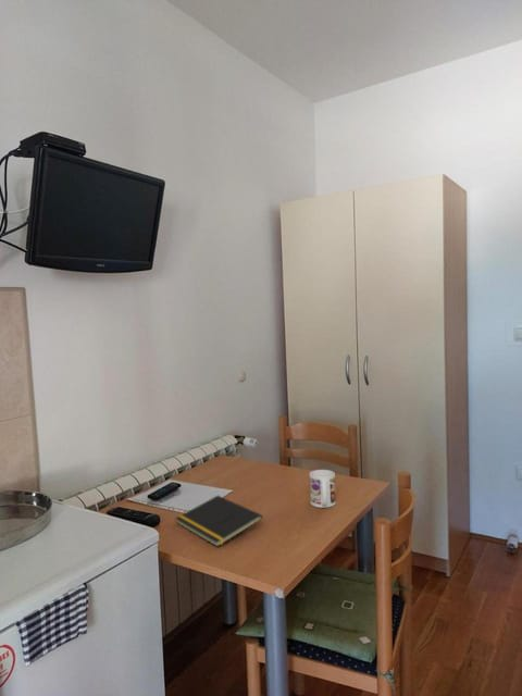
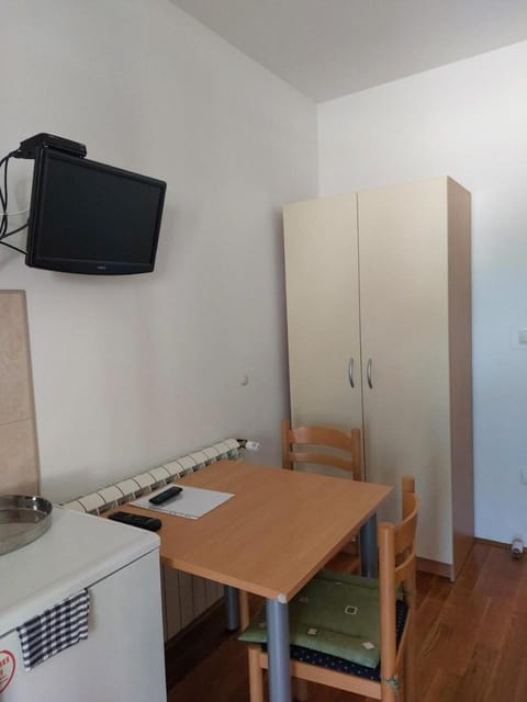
- notepad [174,495,263,548]
- mug [309,469,337,509]
